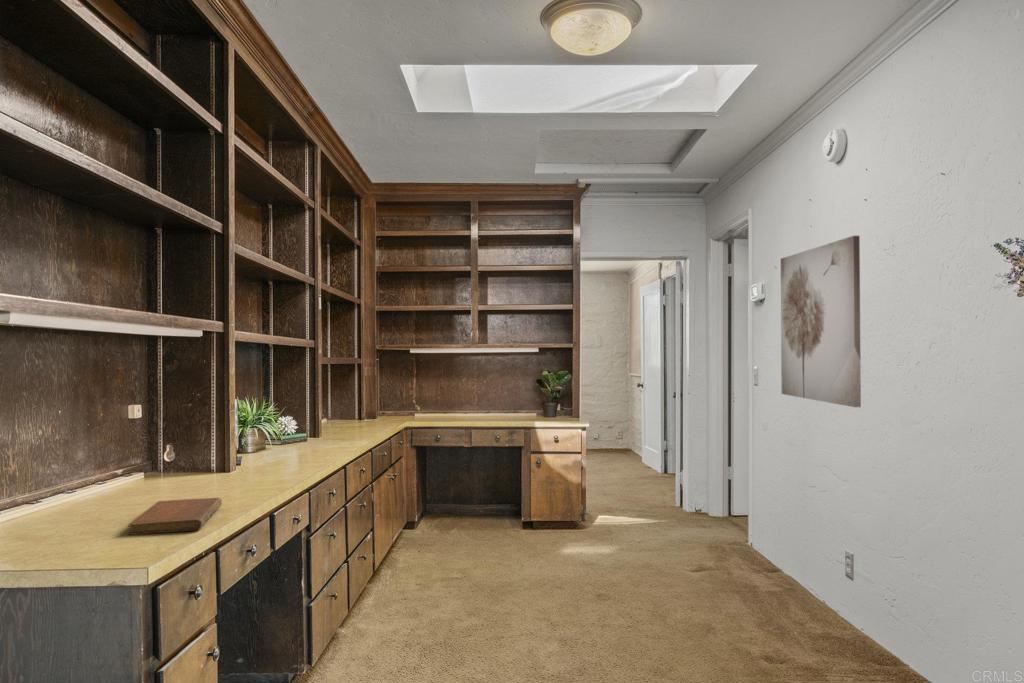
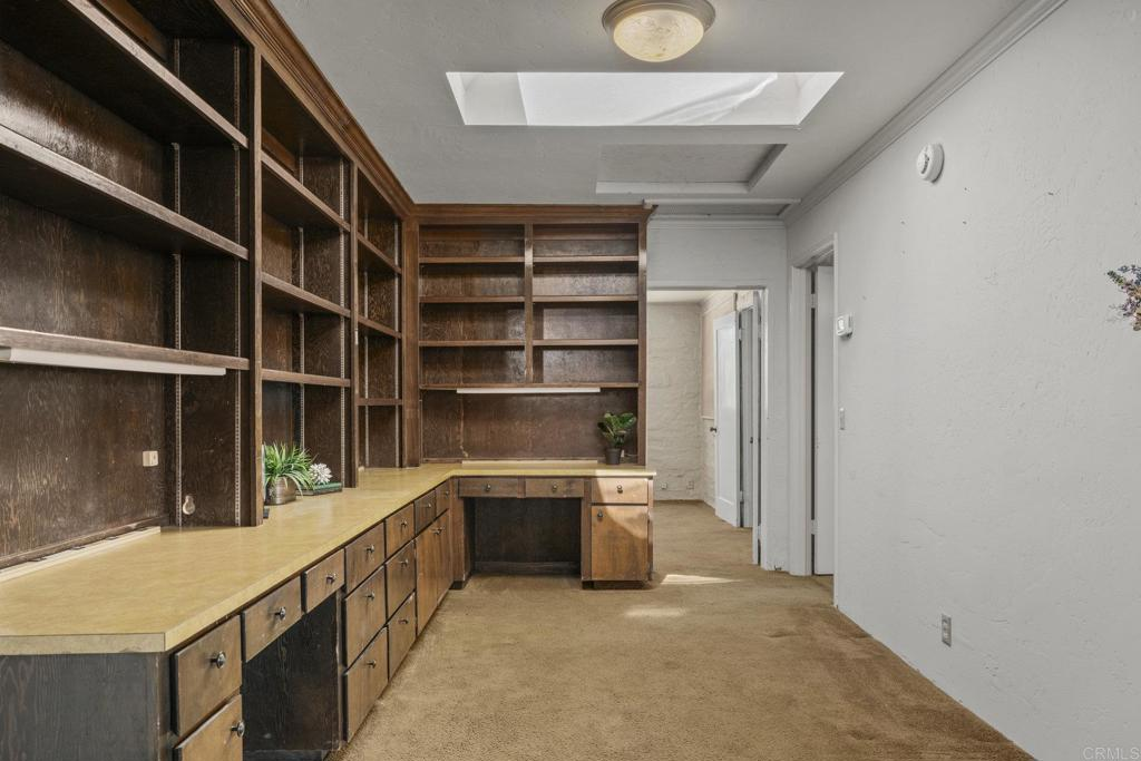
- notebook [127,497,223,536]
- wall art [780,235,862,408]
